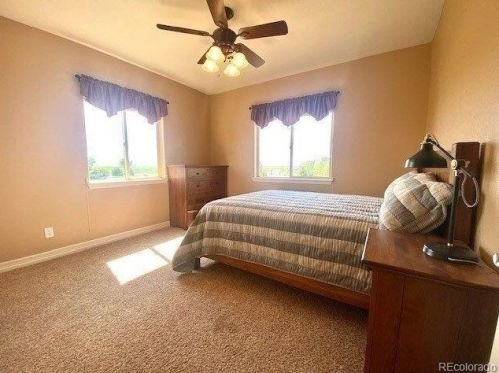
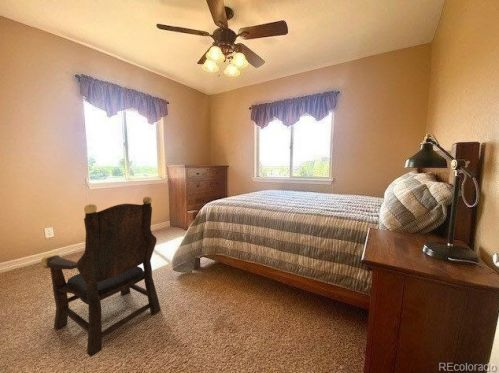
+ armchair [40,196,162,358]
